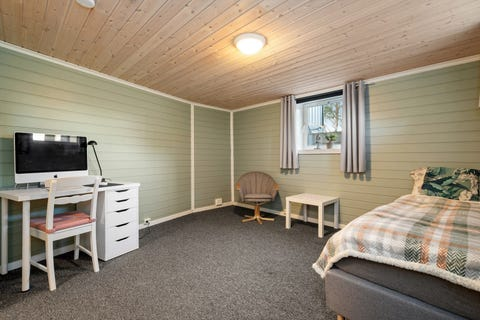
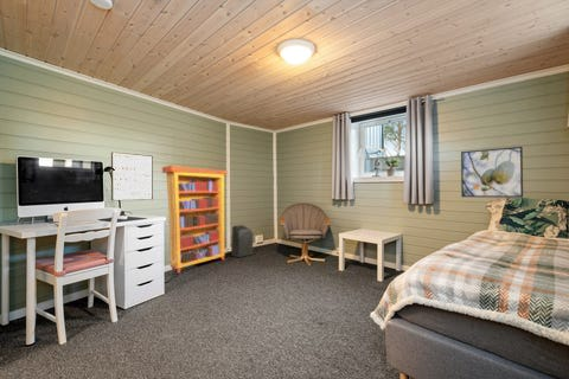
+ wall art [110,150,154,201]
+ bookcase [161,165,229,275]
+ backpack [230,224,254,258]
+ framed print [460,146,524,199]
